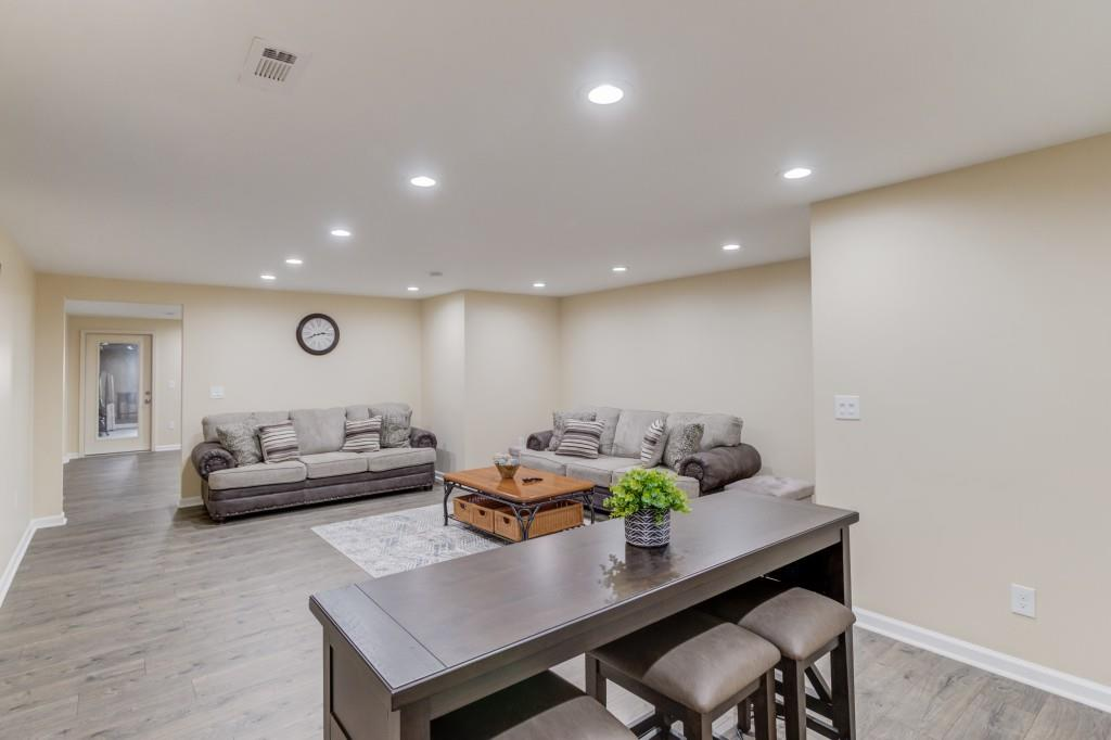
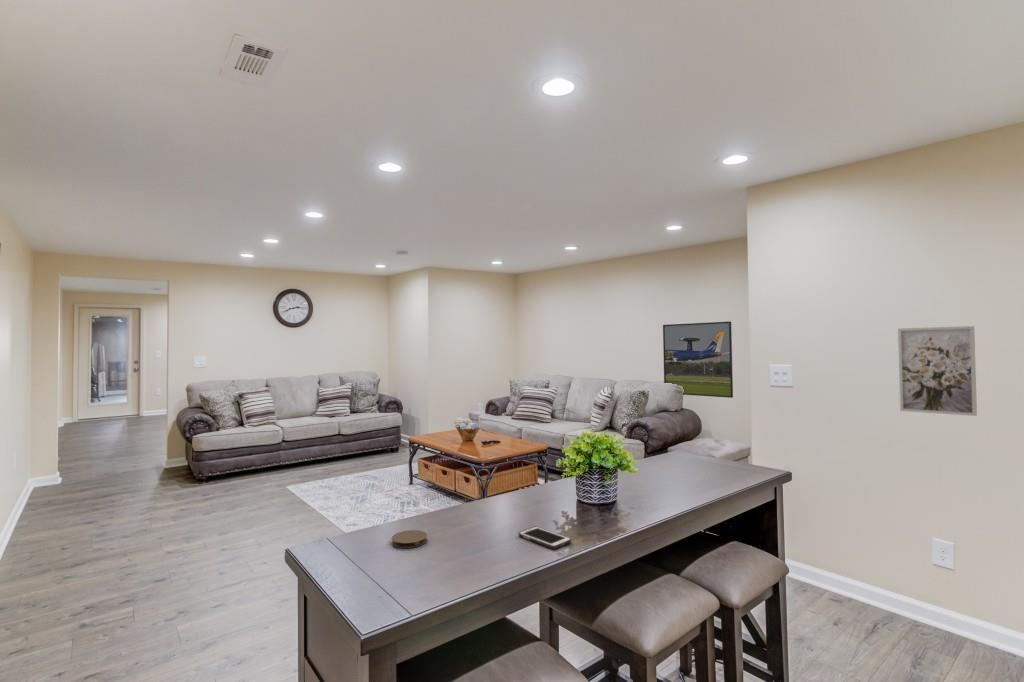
+ coaster [391,529,428,549]
+ cell phone [518,526,572,550]
+ wall art [897,325,978,417]
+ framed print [662,321,734,399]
